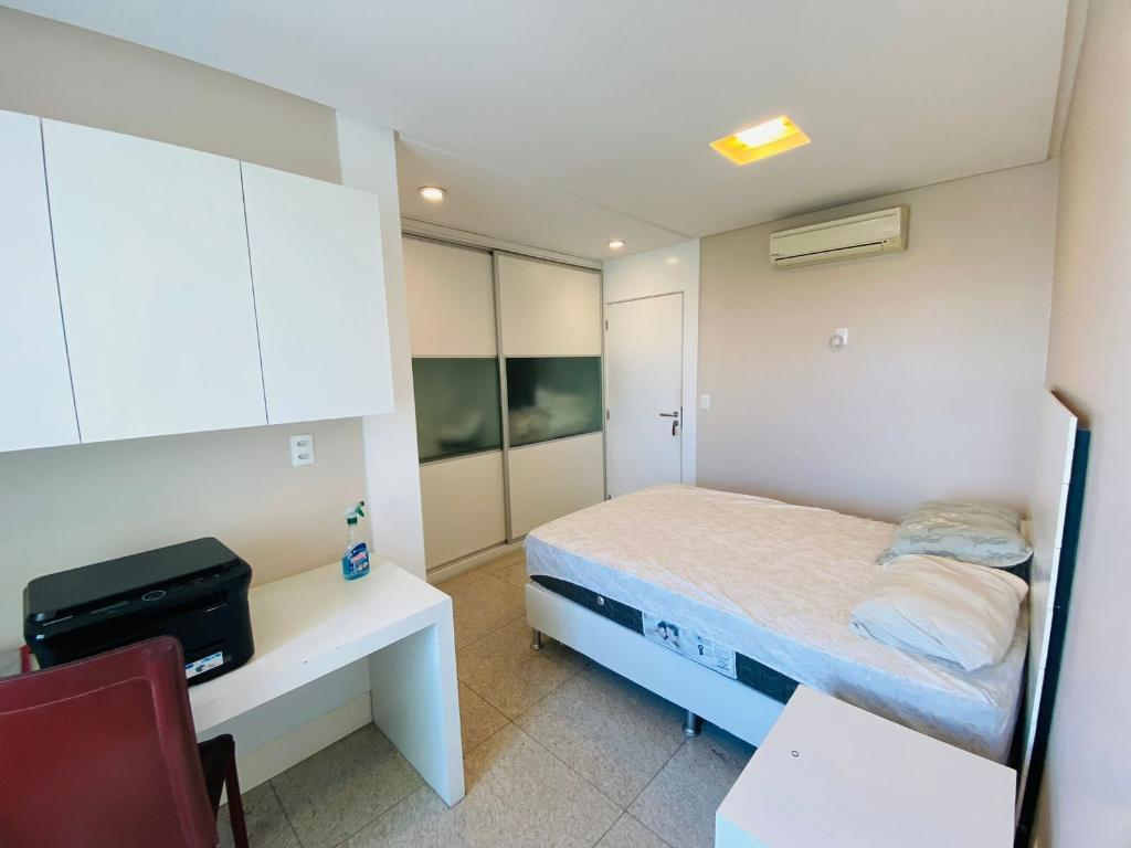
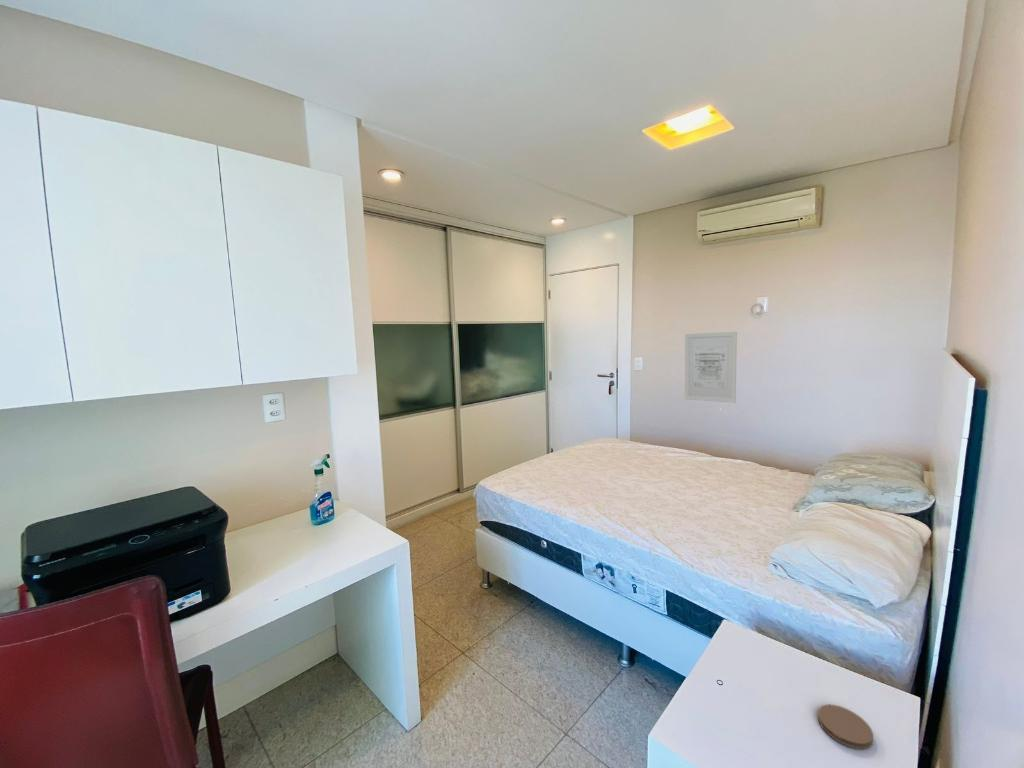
+ coaster [817,704,874,750]
+ wall art [684,331,738,404]
